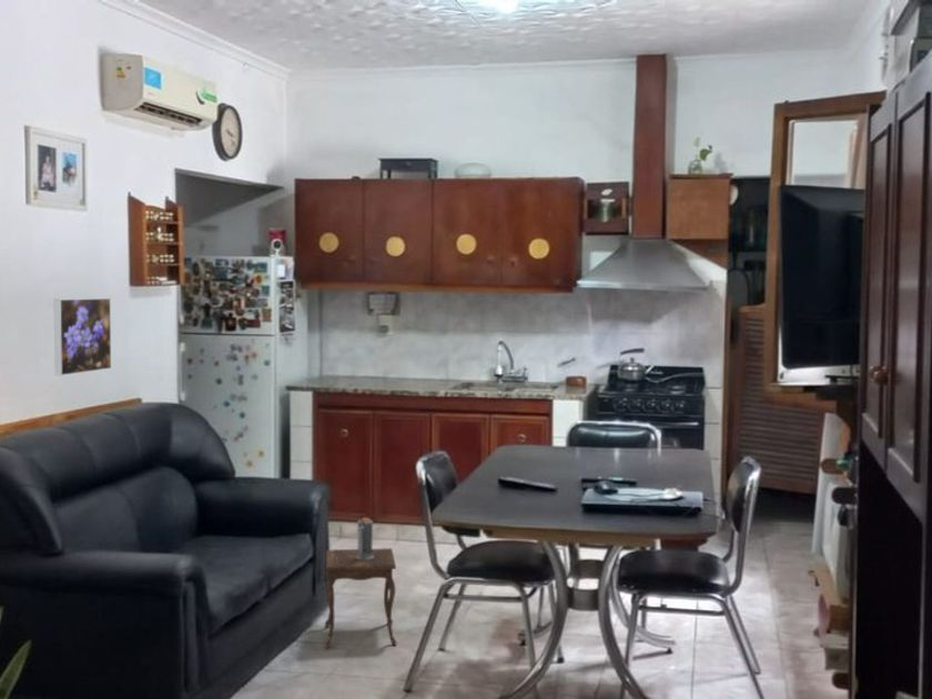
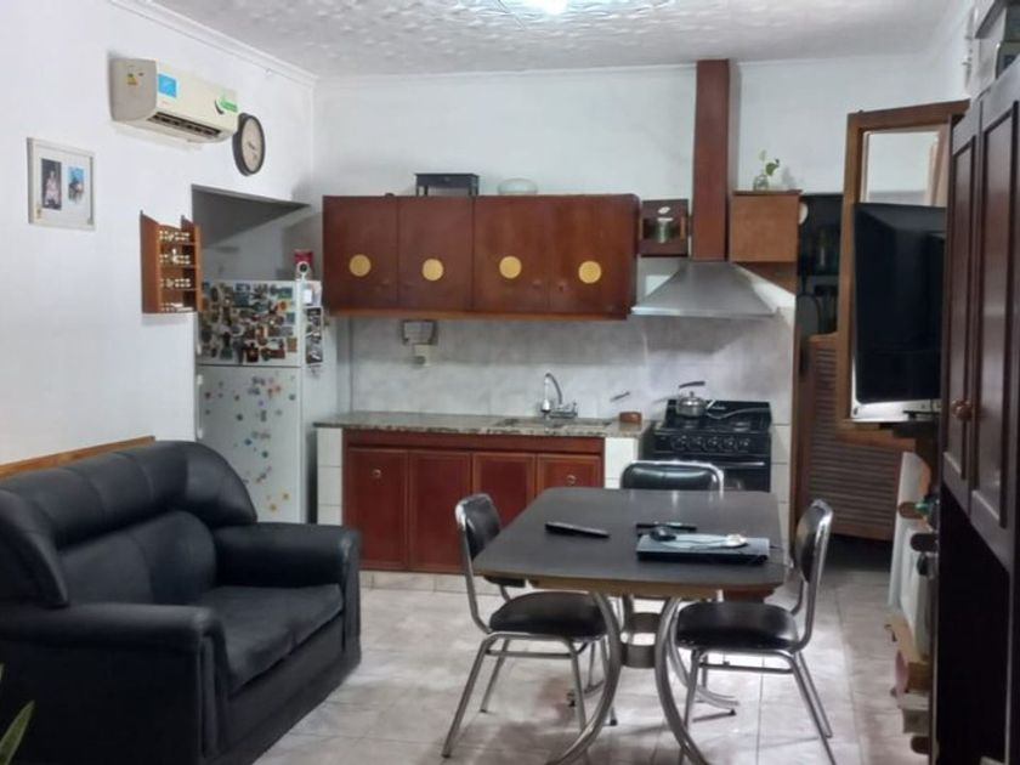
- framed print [53,296,112,377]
- side table [324,515,397,649]
